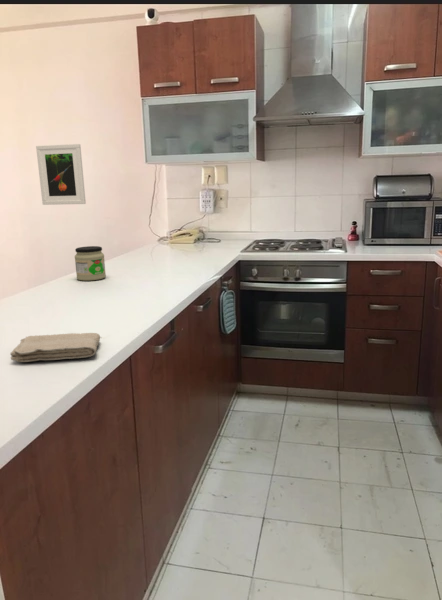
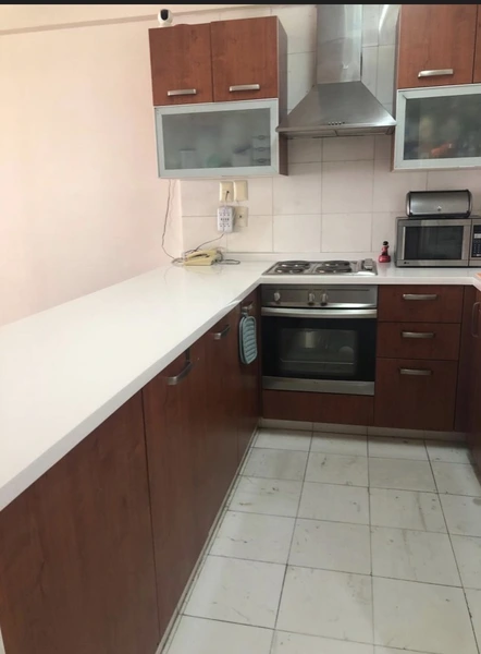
- jar [74,245,107,282]
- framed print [35,143,87,206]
- washcloth [9,332,101,363]
